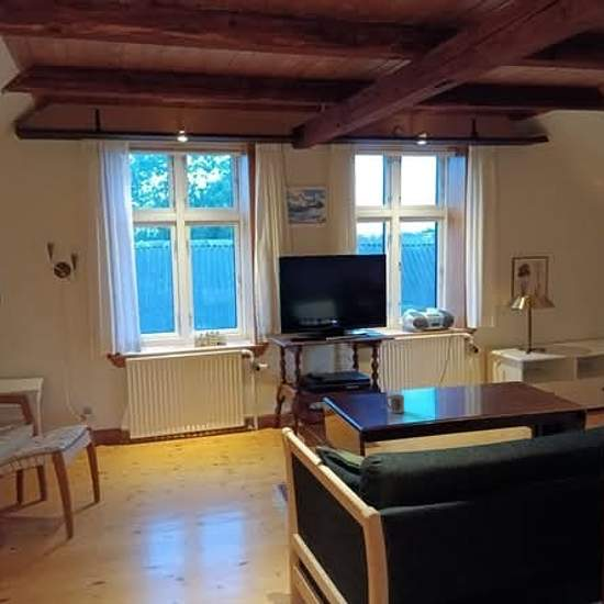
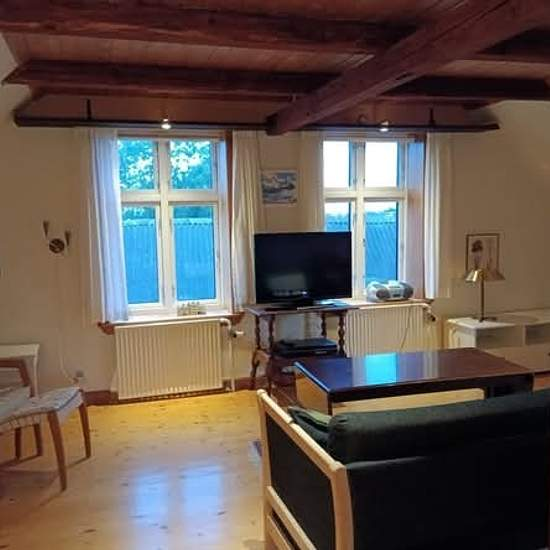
- cup [384,393,405,414]
